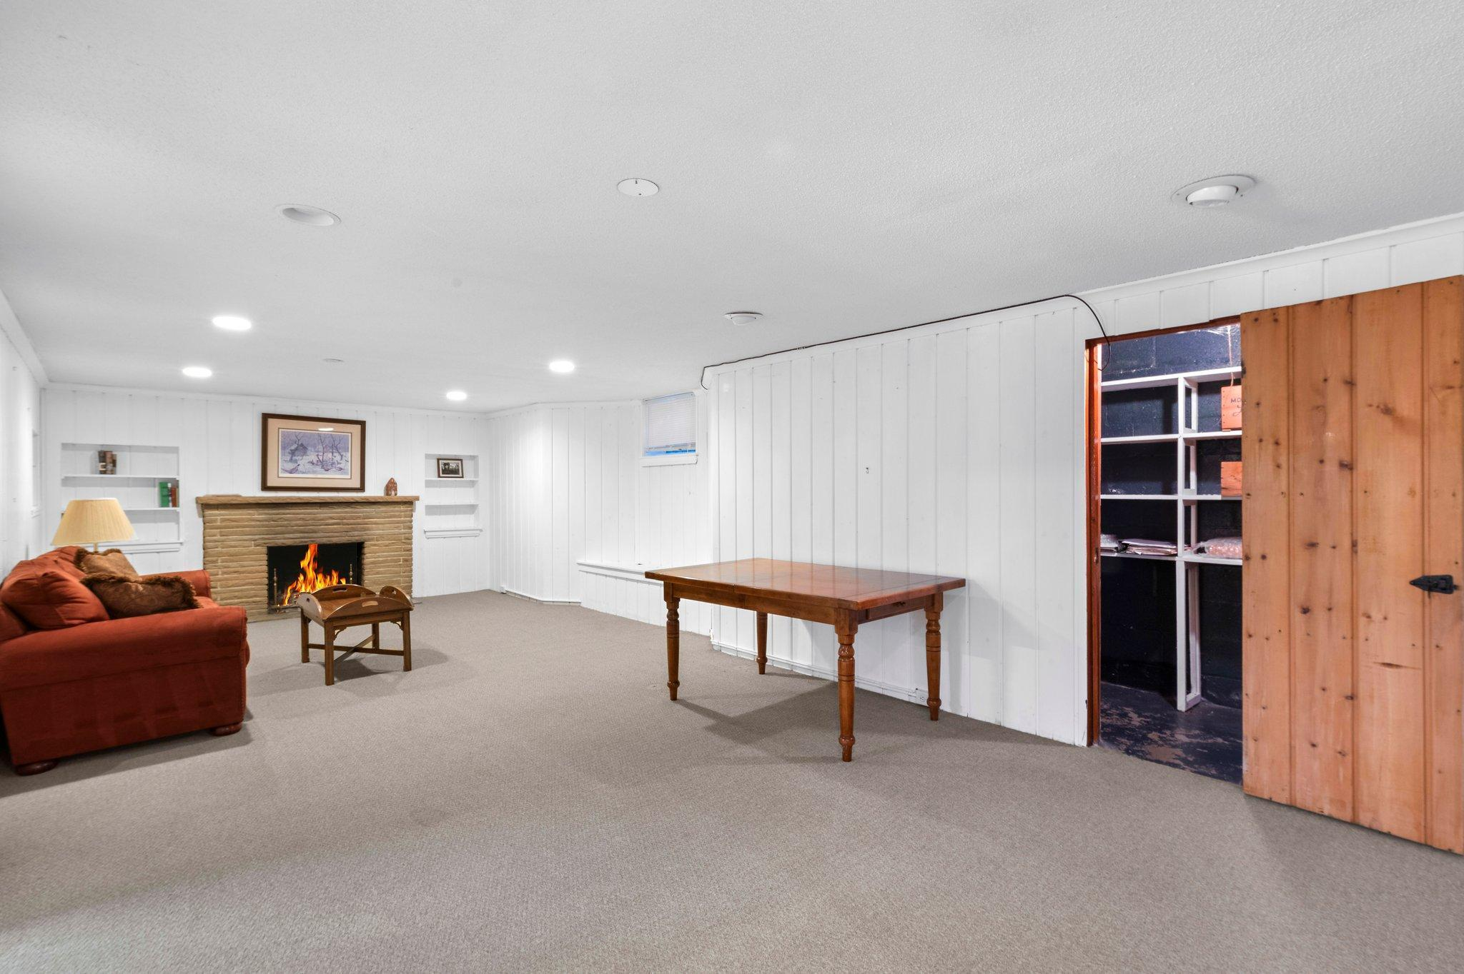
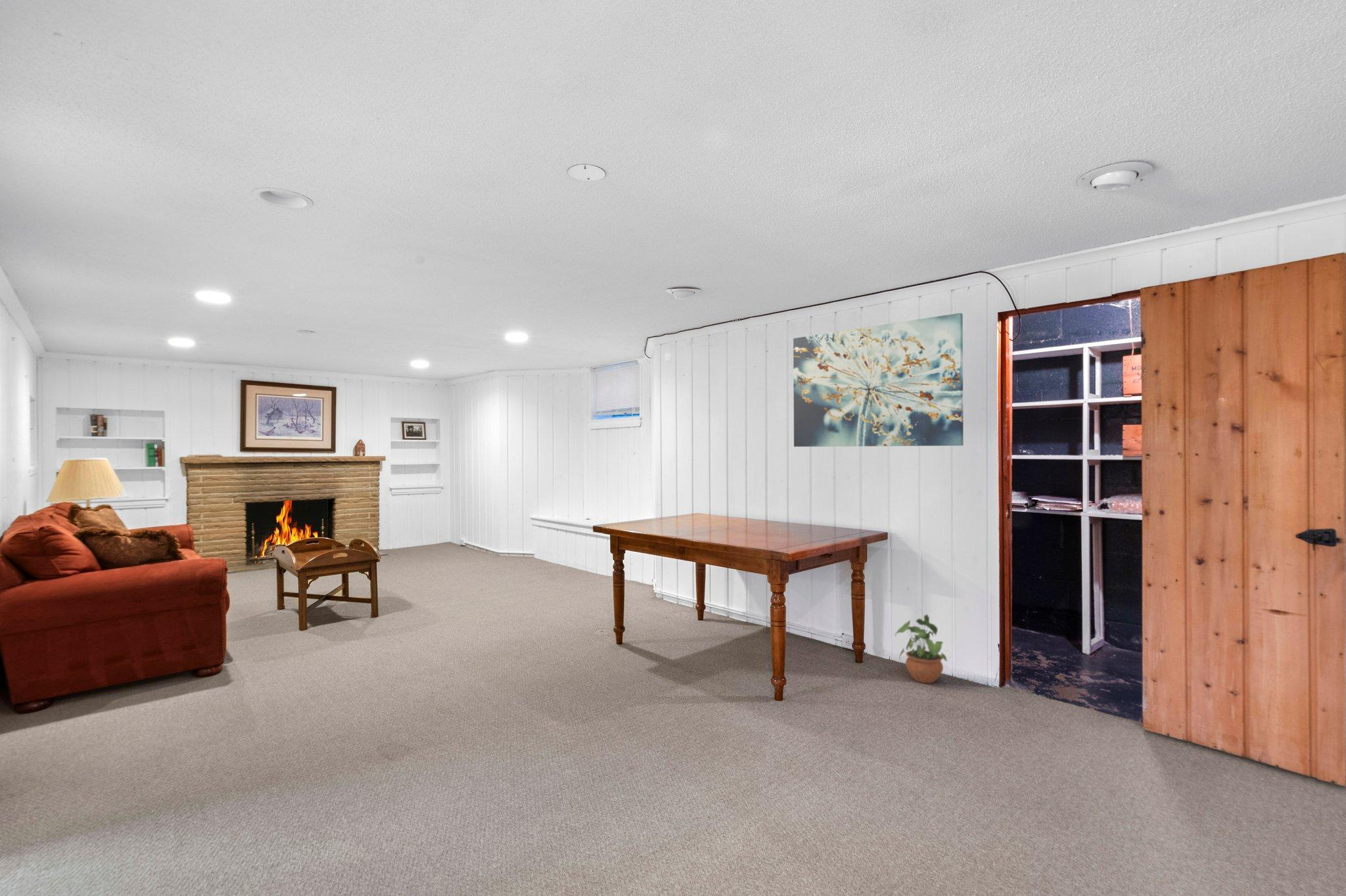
+ potted plant [894,614,948,684]
+ wall art [793,313,964,447]
